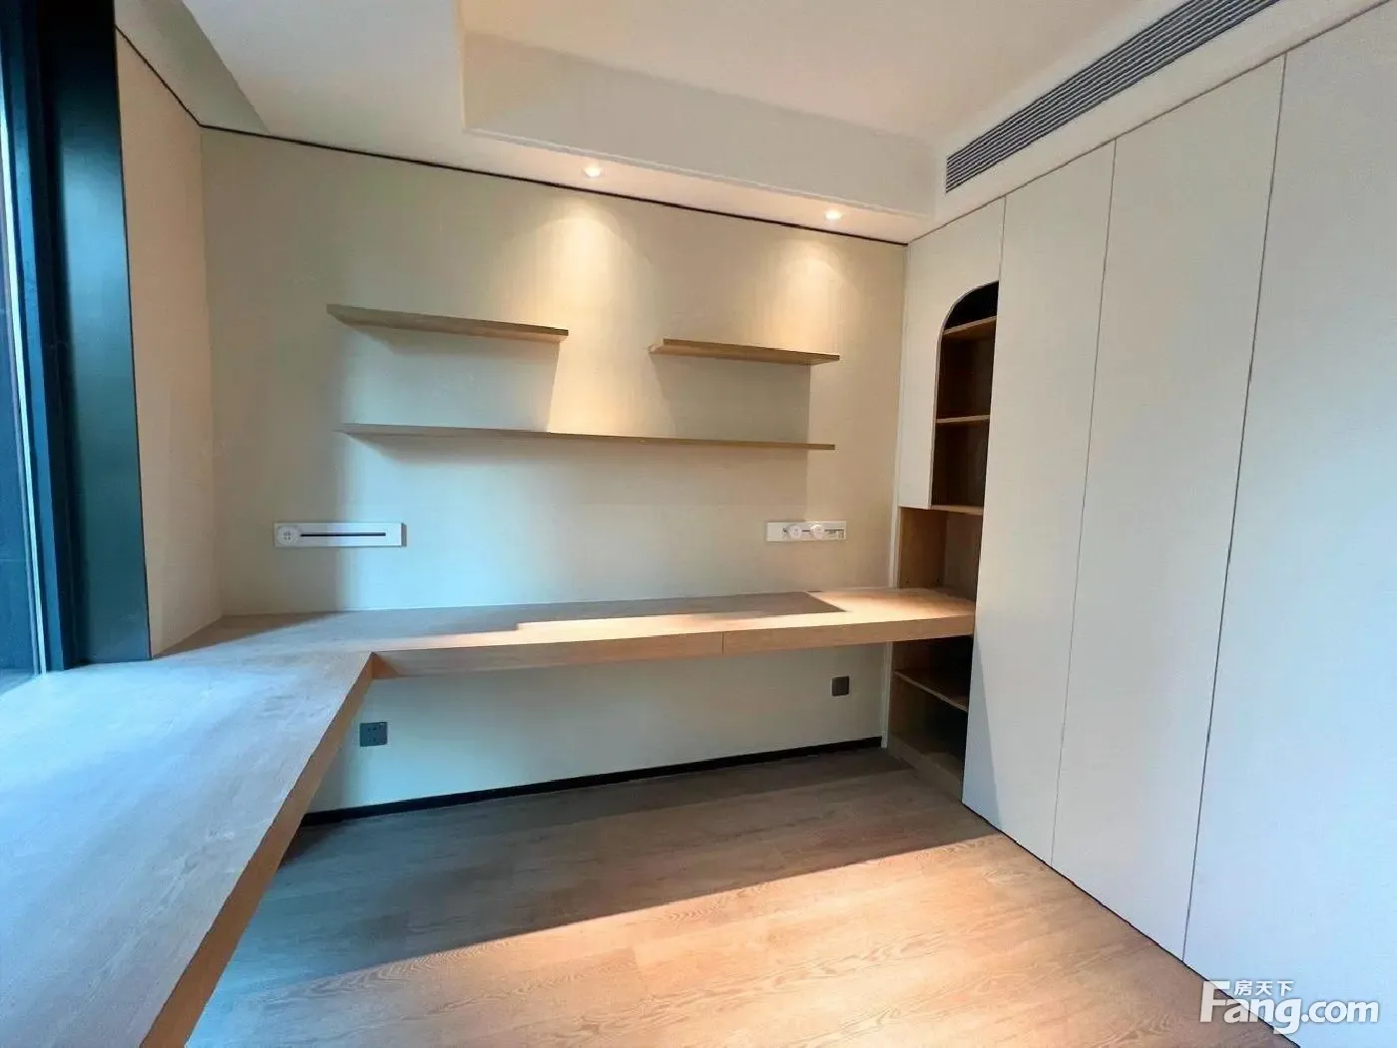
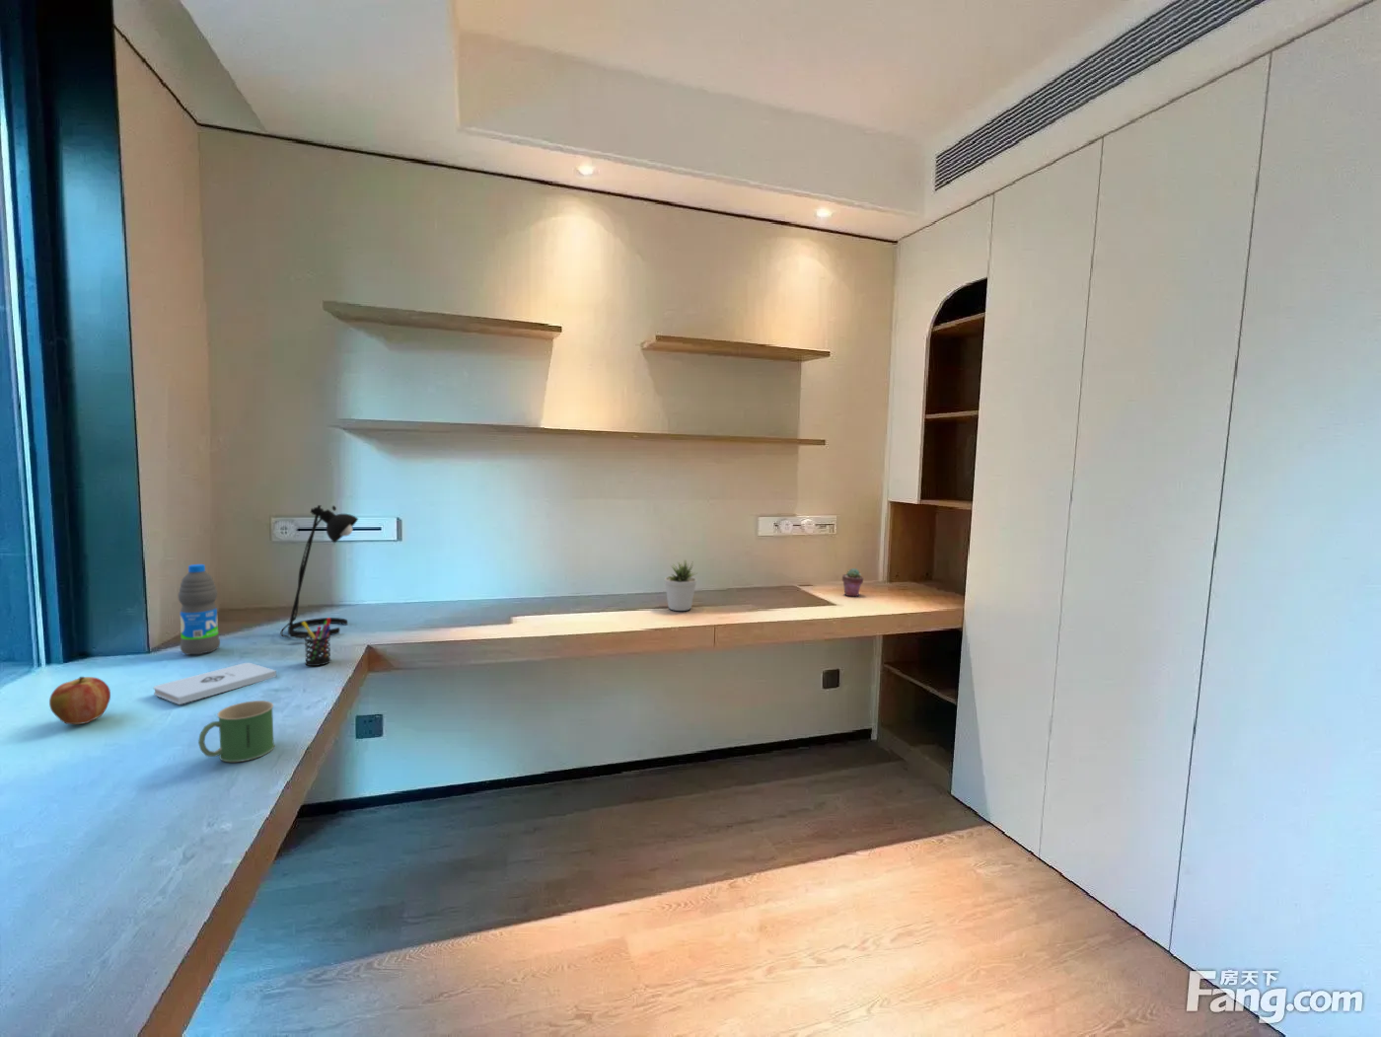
+ potted succulent [842,568,864,597]
+ desk lamp [279,504,359,639]
+ potted plant [664,559,697,612]
+ pen holder [302,617,332,667]
+ mug [197,699,277,762]
+ notepad [152,662,278,706]
+ apple [48,675,111,725]
+ water bottle [178,563,221,656]
